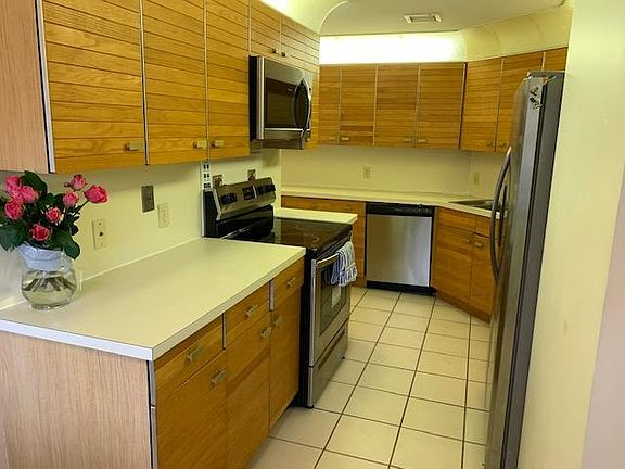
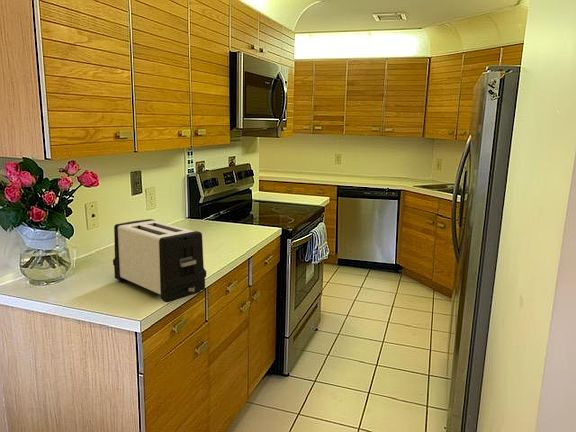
+ toaster [112,218,207,303]
